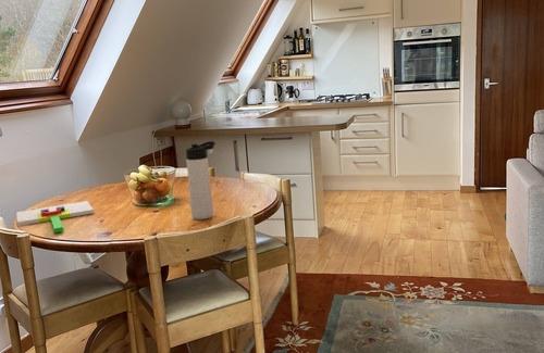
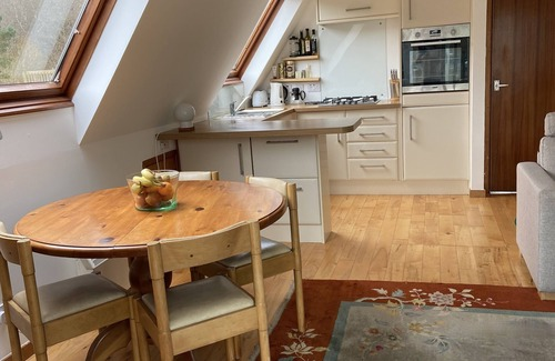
- thermos bottle [185,140,217,220]
- chopping board [15,200,95,234]
